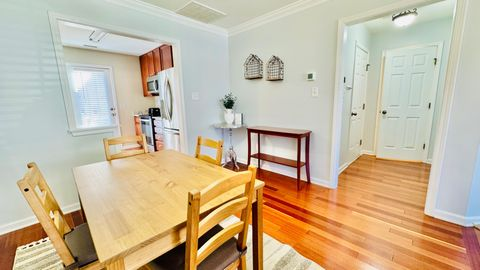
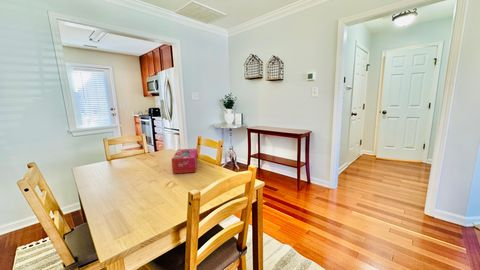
+ tissue box [171,148,199,175]
